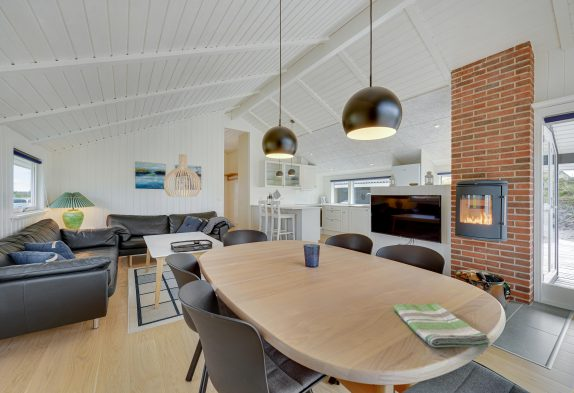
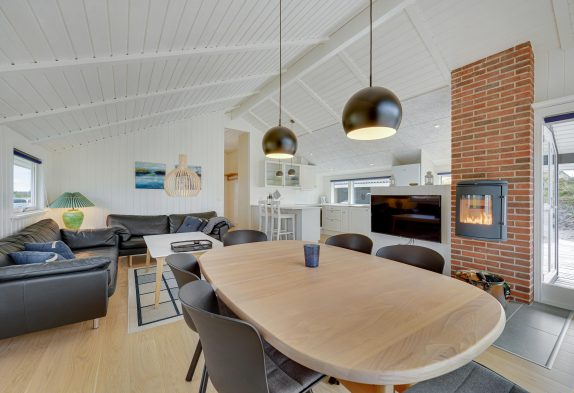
- dish towel [392,302,491,348]
